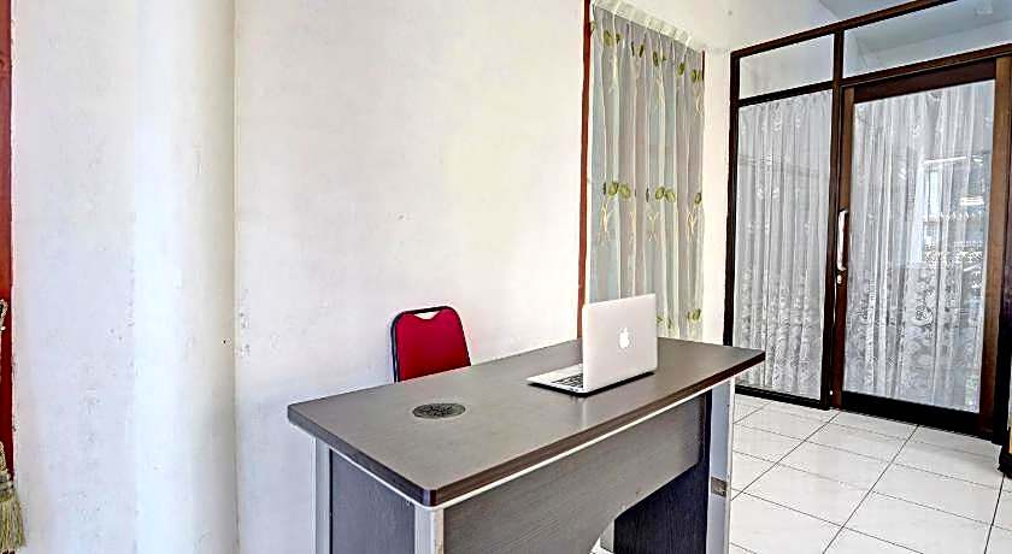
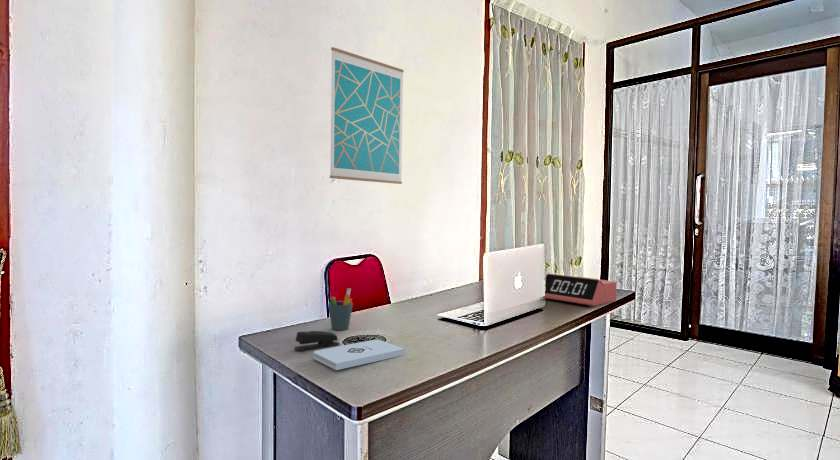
+ wall art [329,46,405,185]
+ pen holder [327,287,354,331]
+ stapler [293,330,341,351]
+ notepad [313,339,405,371]
+ alarm clock [541,273,618,307]
